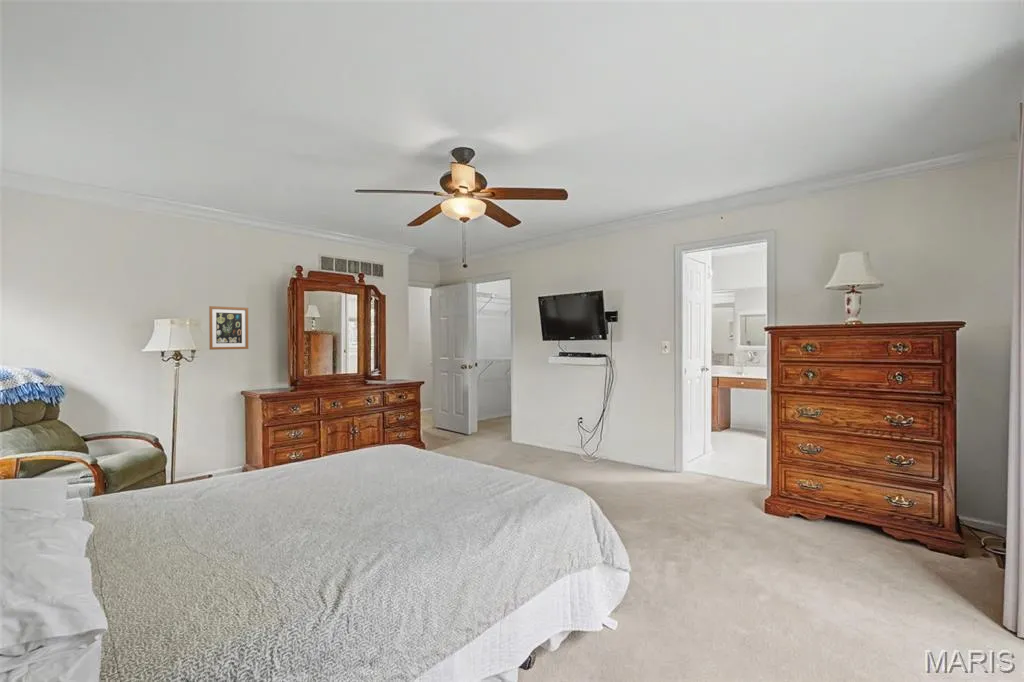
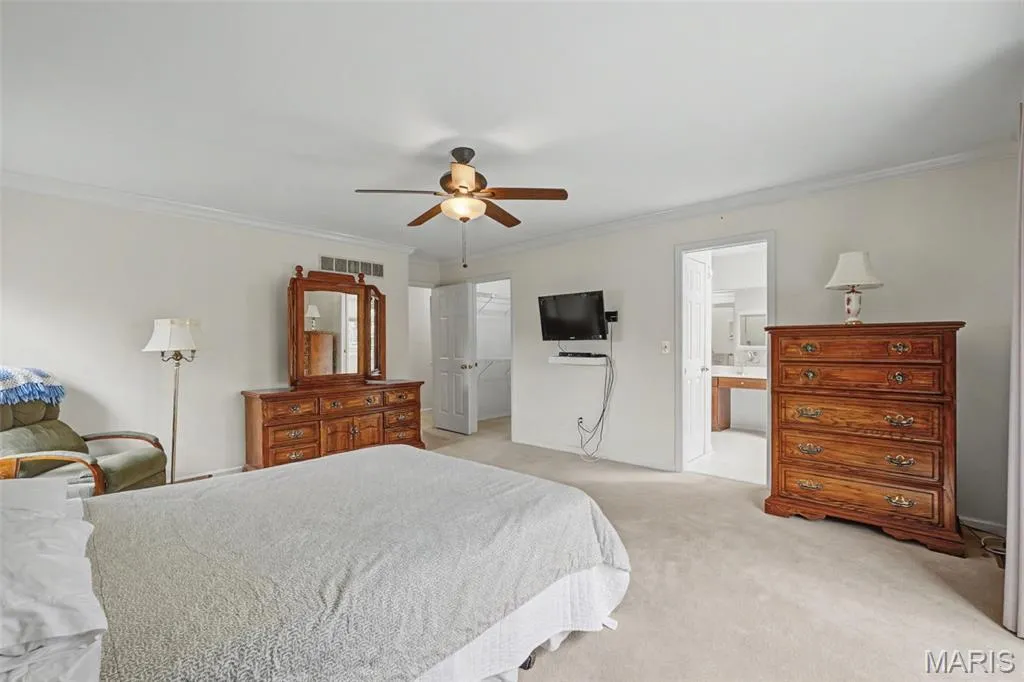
- wall art [208,305,249,351]
